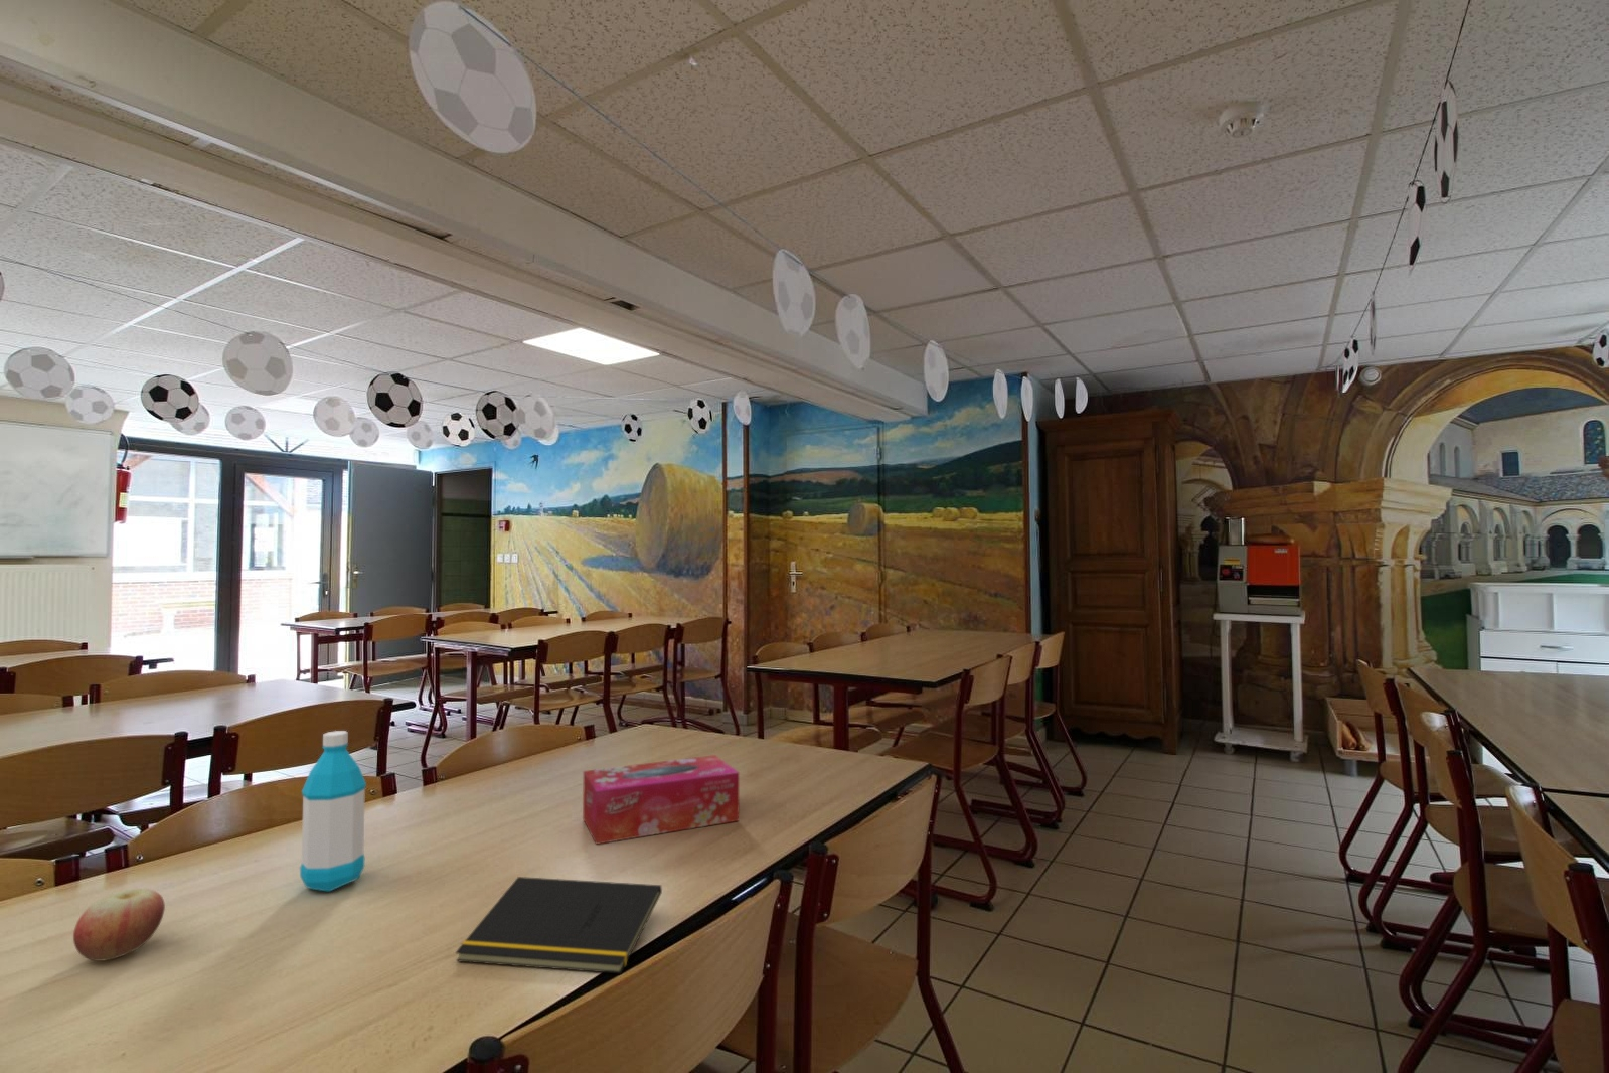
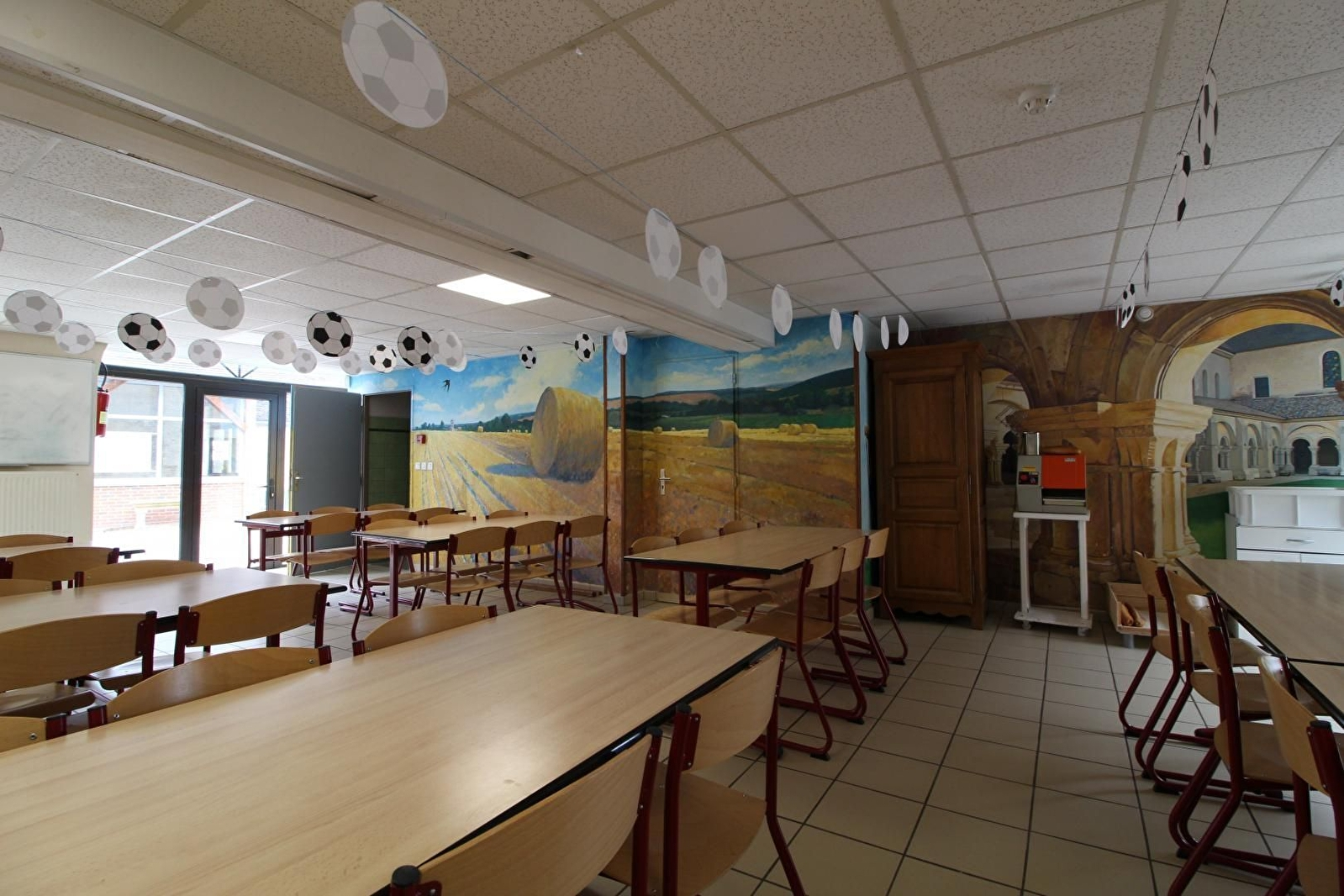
- apple [73,887,166,963]
- tissue box [582,754,740,845]
- notepad [455,875,663,975]
- water bottle [299,729,368,893]
